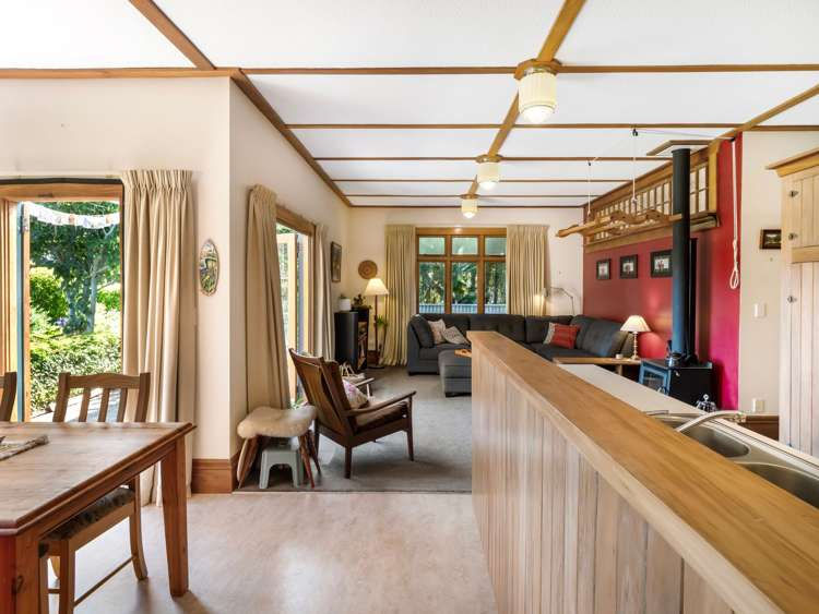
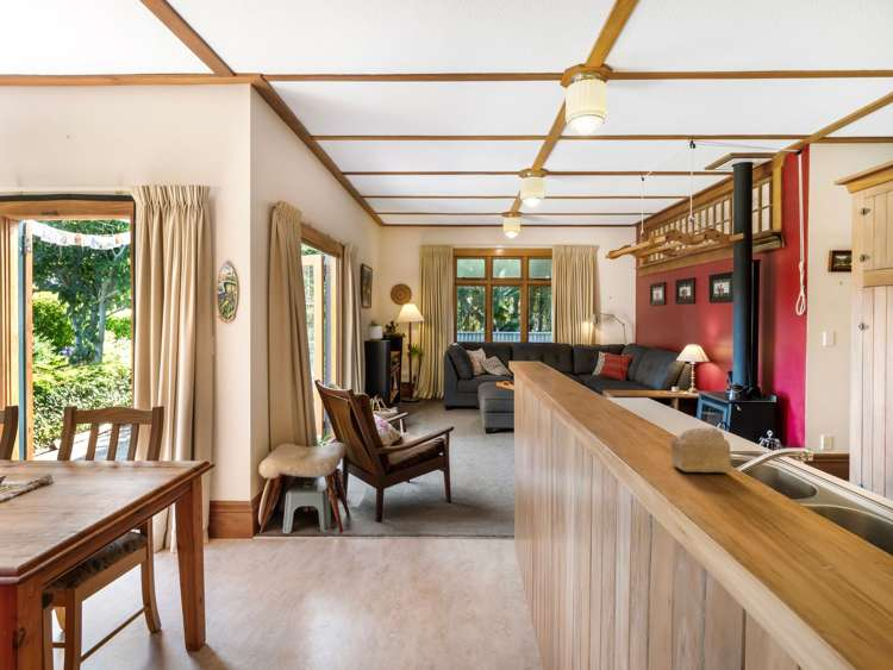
+ cake slice [669,426,732,474]
